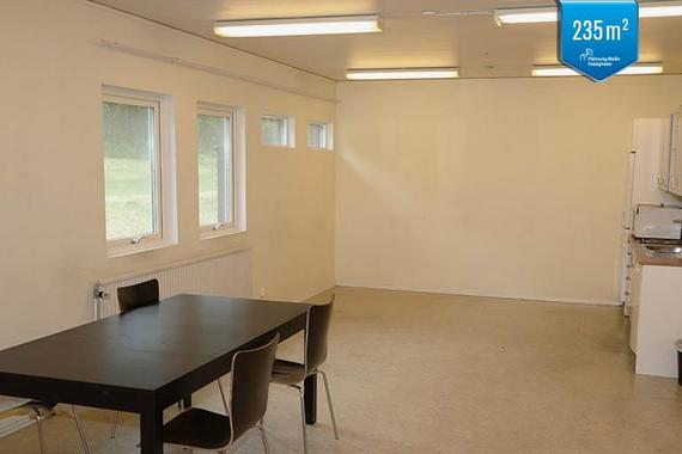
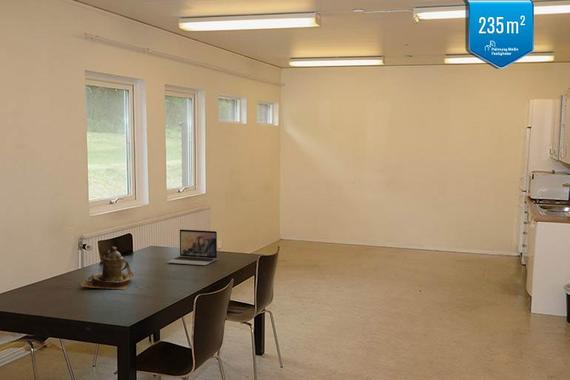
+ teapot [79,246,135,290]
+ laptop [167,228,218,266]
